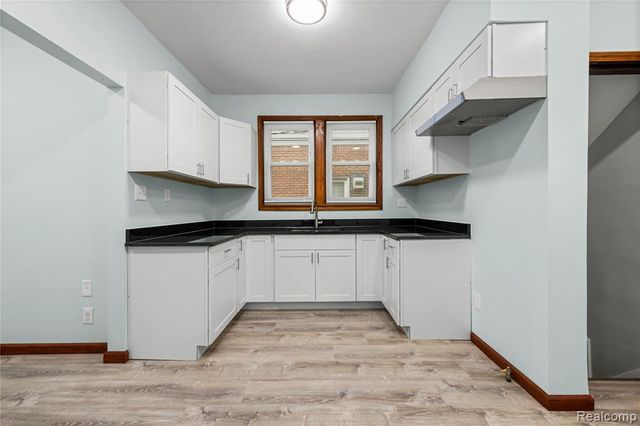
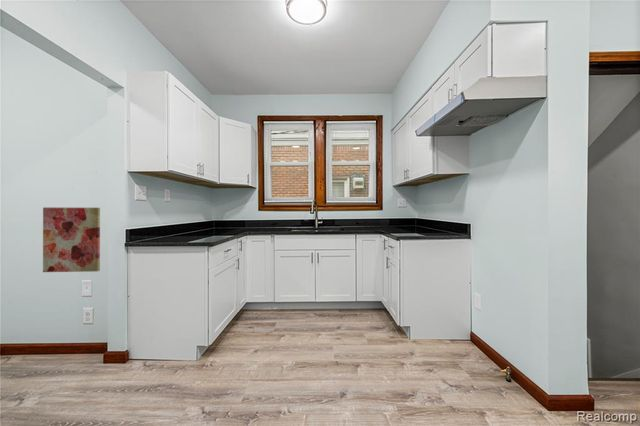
+ wall art [42,206,101,273]
